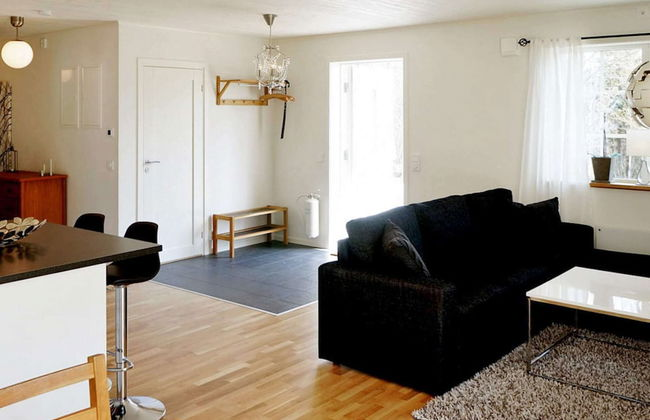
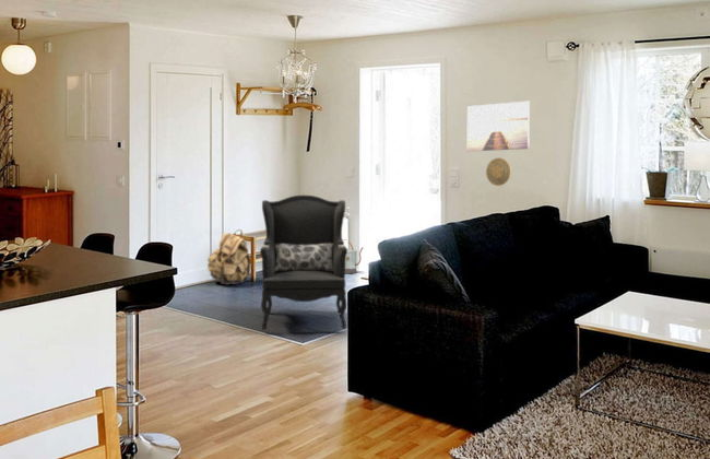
+ wall art [466,101,531,152]
+ backpack [206,228,251,285]
+ watering can [345,240,365,274]
+ armchair [259,195,348,331]
+ decorative plate [485,156,512,187]
